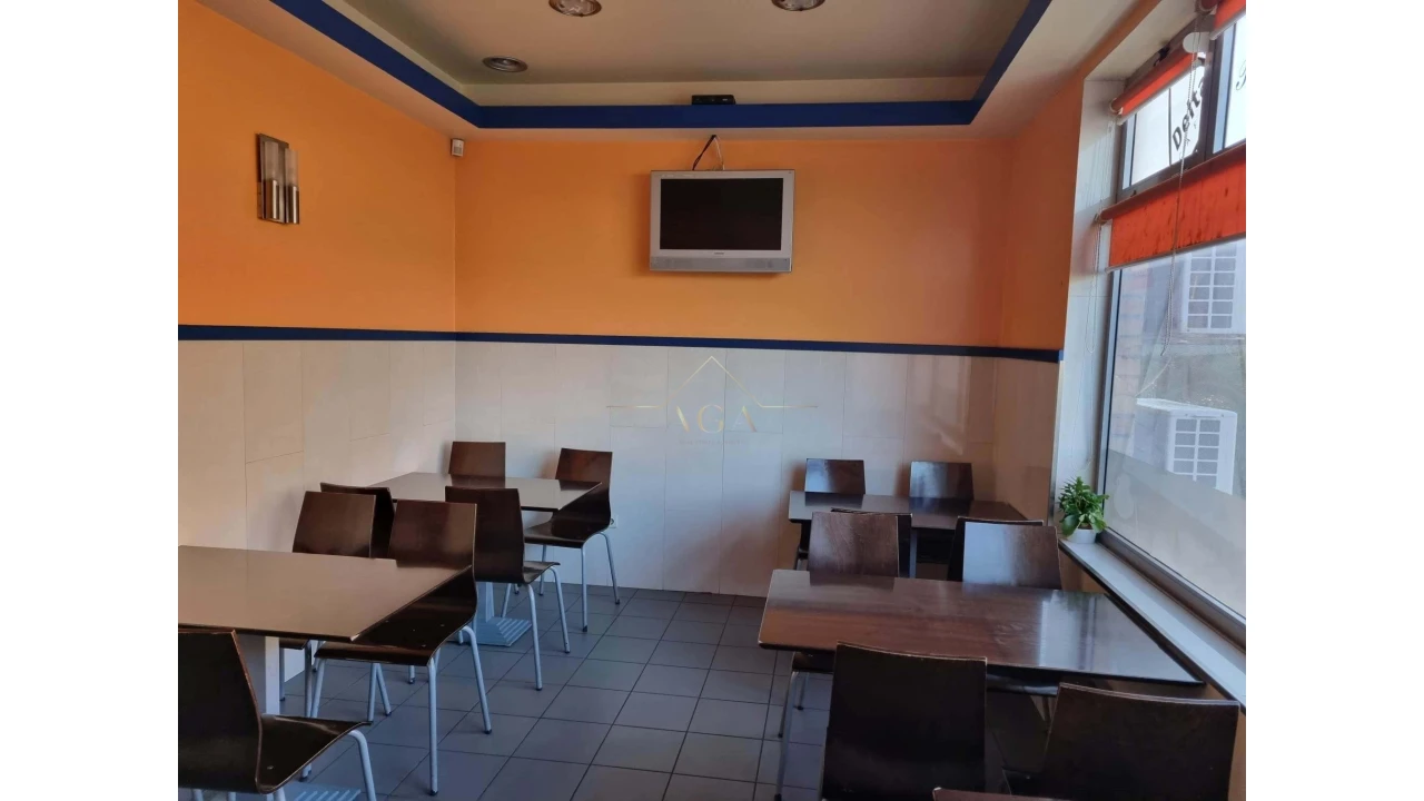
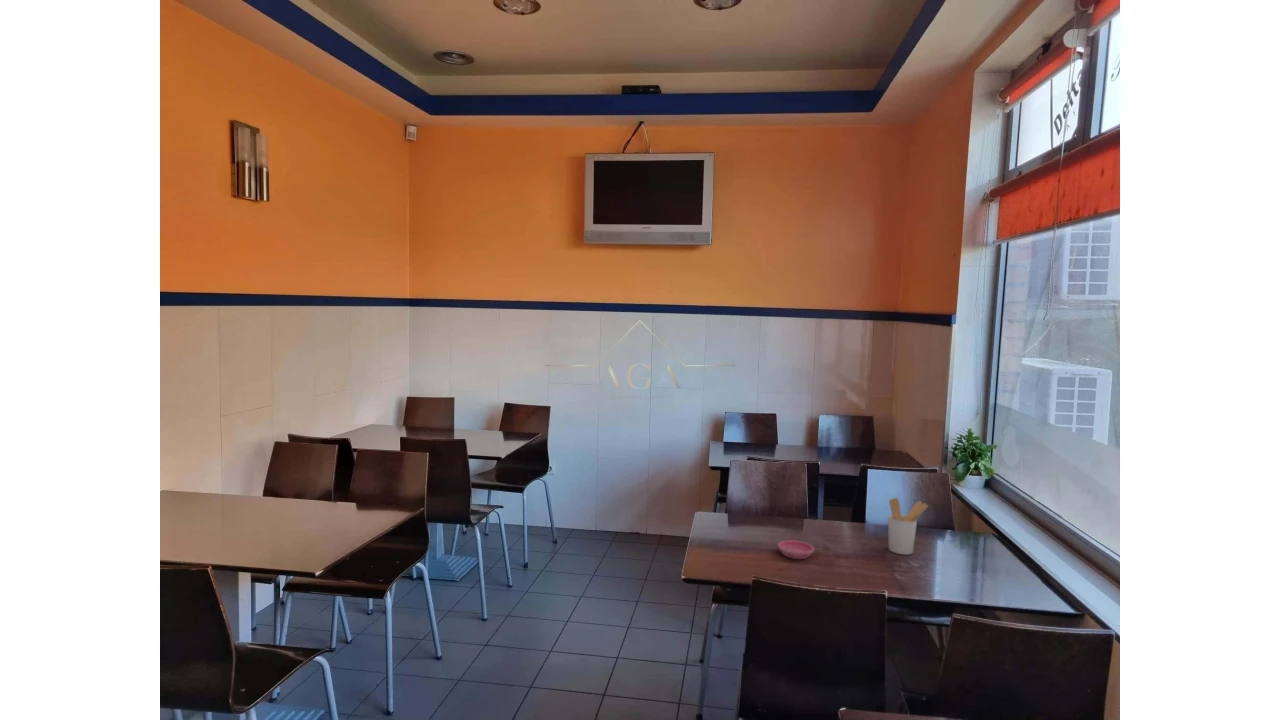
+ utensil holder [887,497,929,556]
+ saucer [777,539,815,560]
